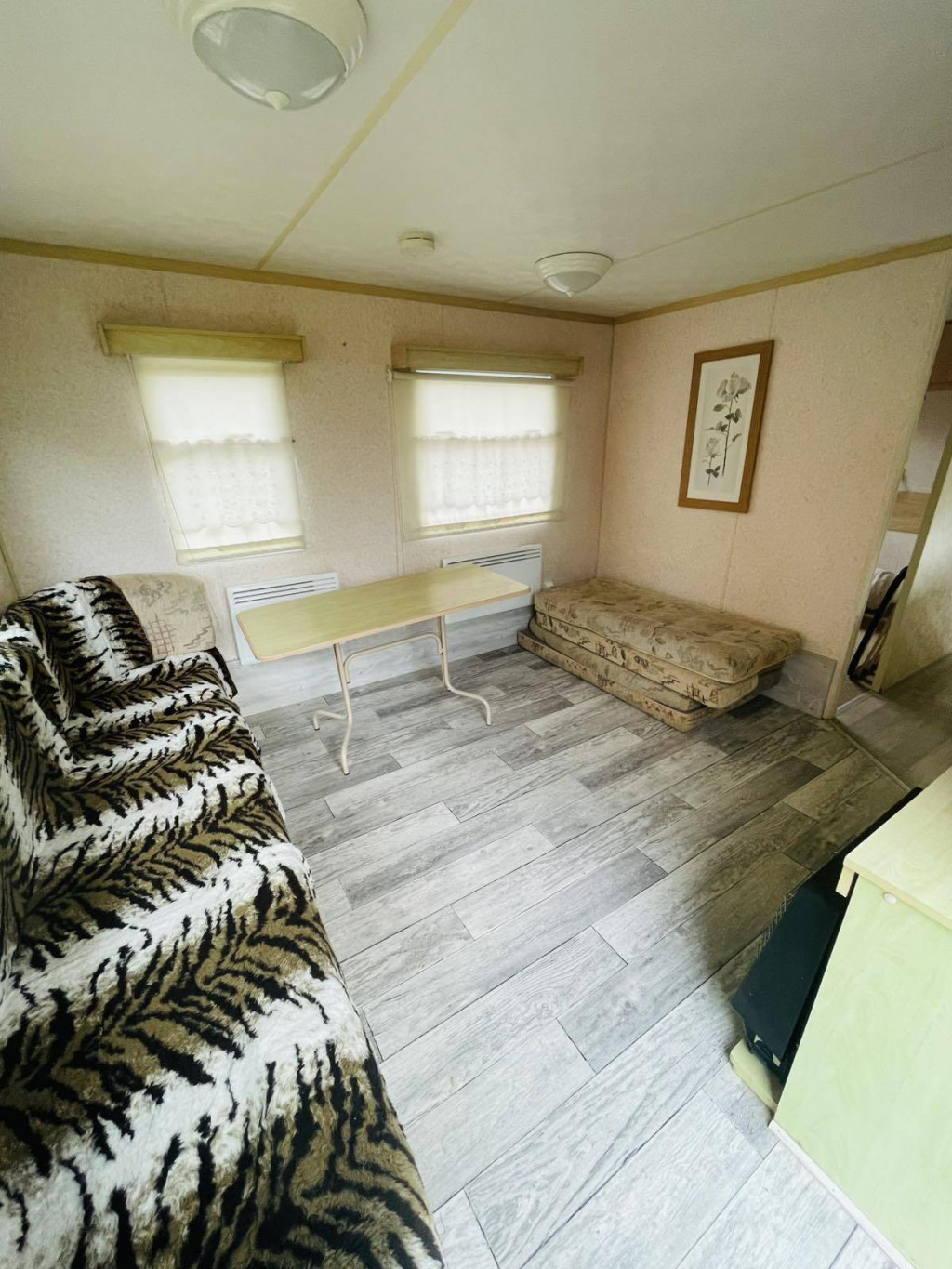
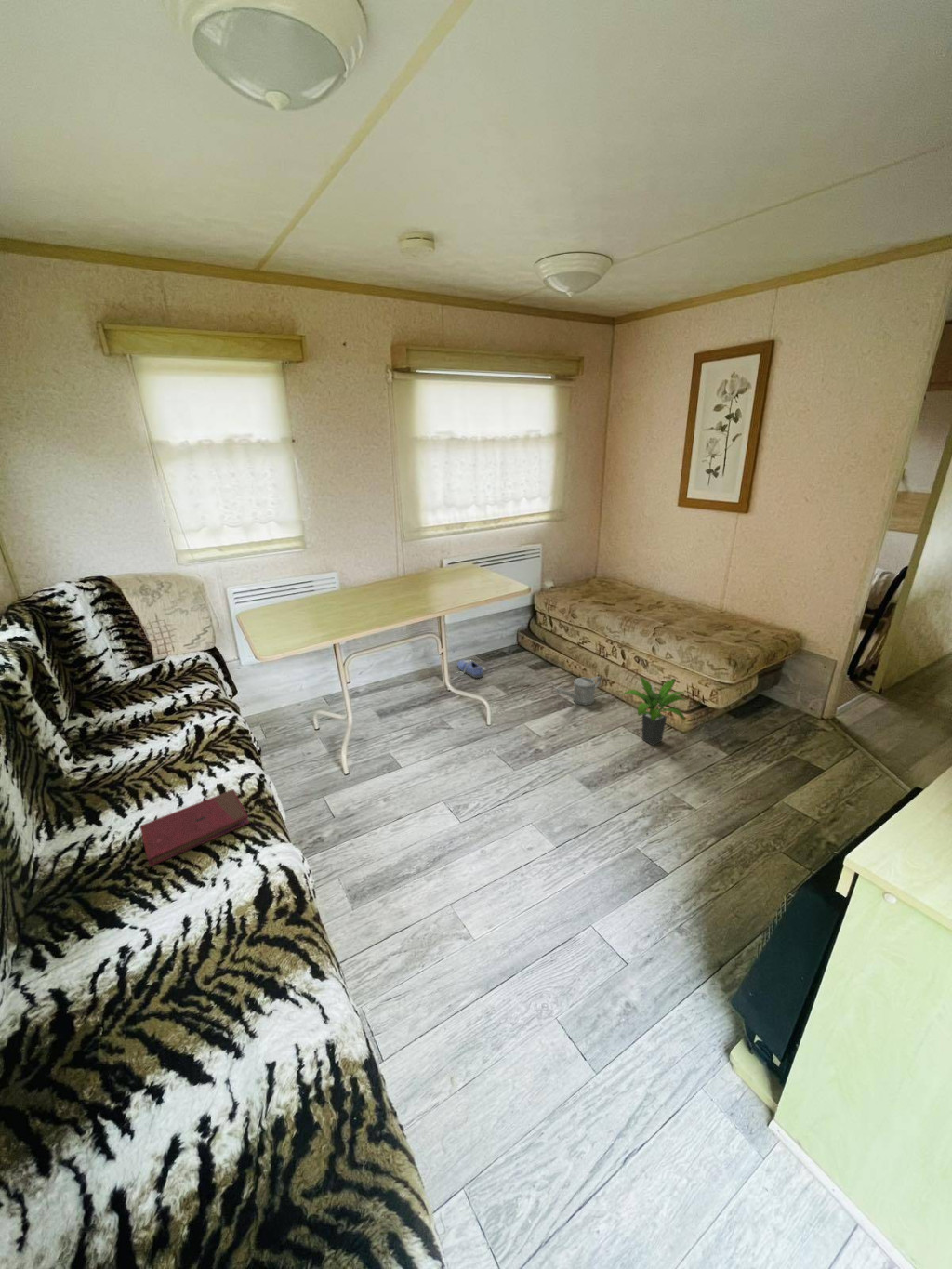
+ shoe [456,658,486,679]
+ potted plant [621,676,687,747]
+ book [139,788,251,867]
+ watering can [555,675,602,707]
